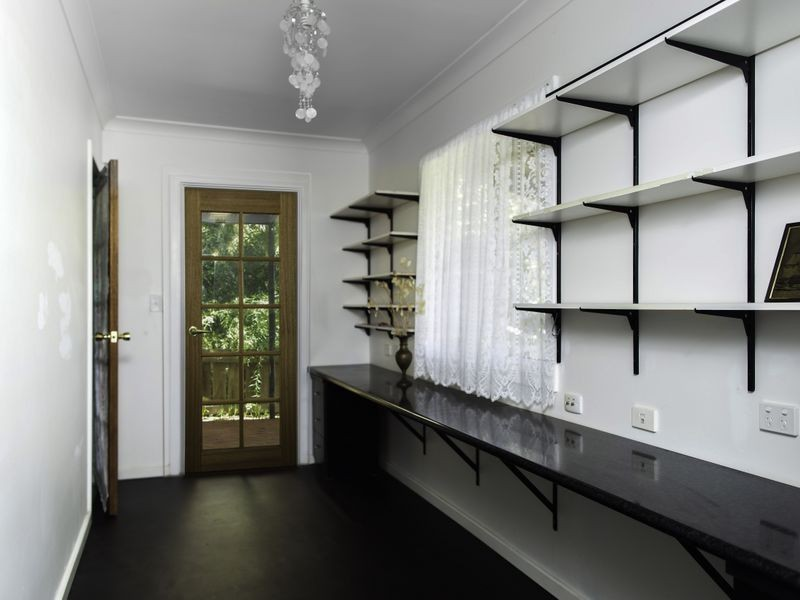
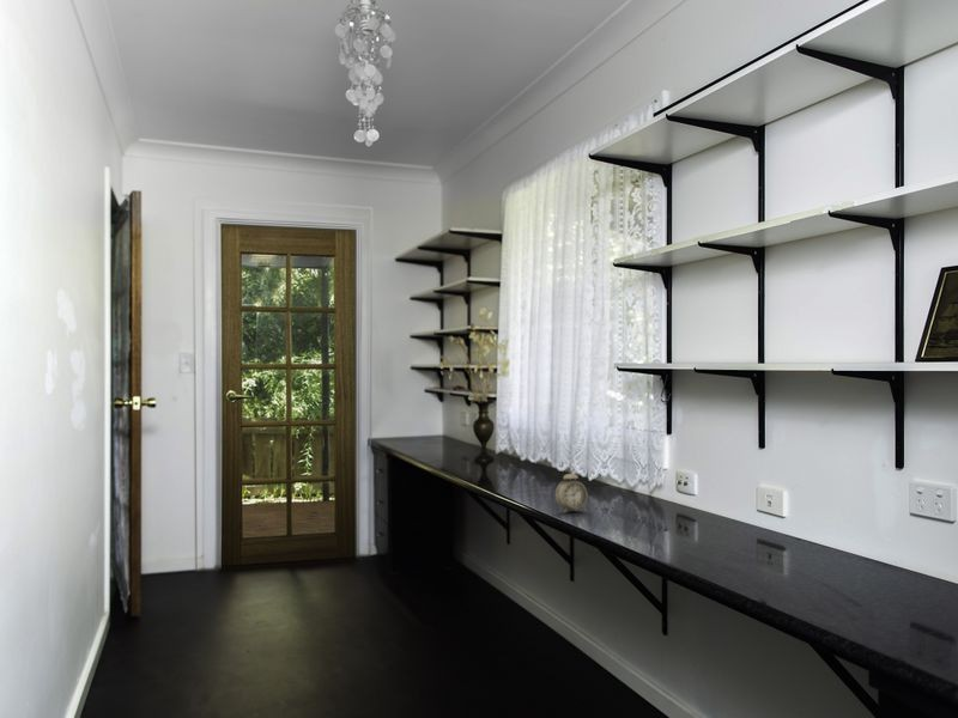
+ alarm clock [554,464,588,515]
